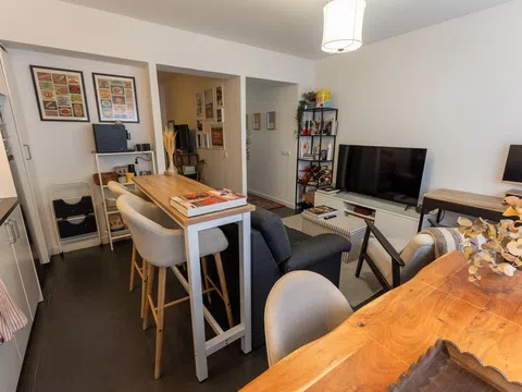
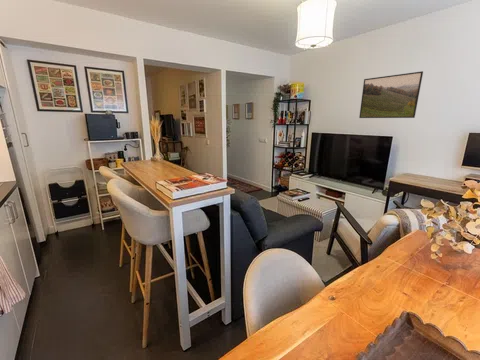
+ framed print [358,70,424,119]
